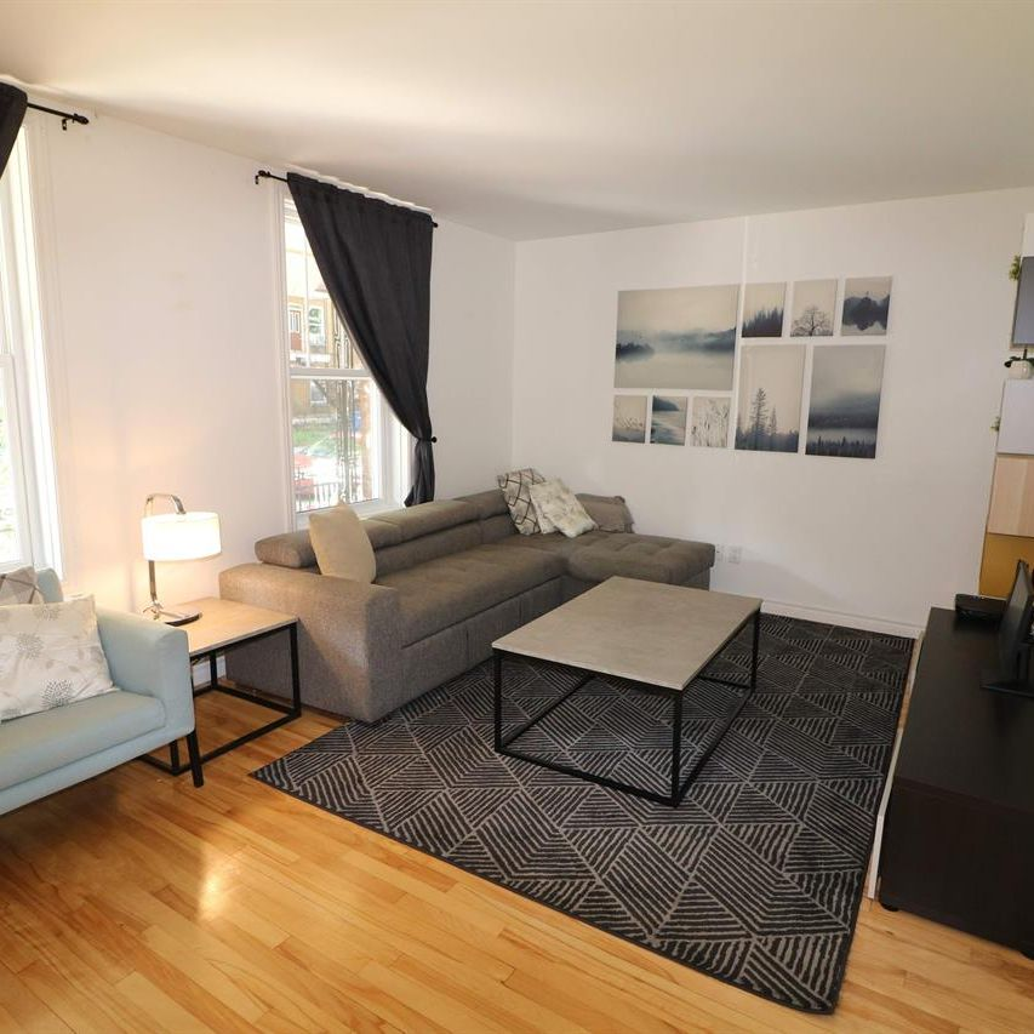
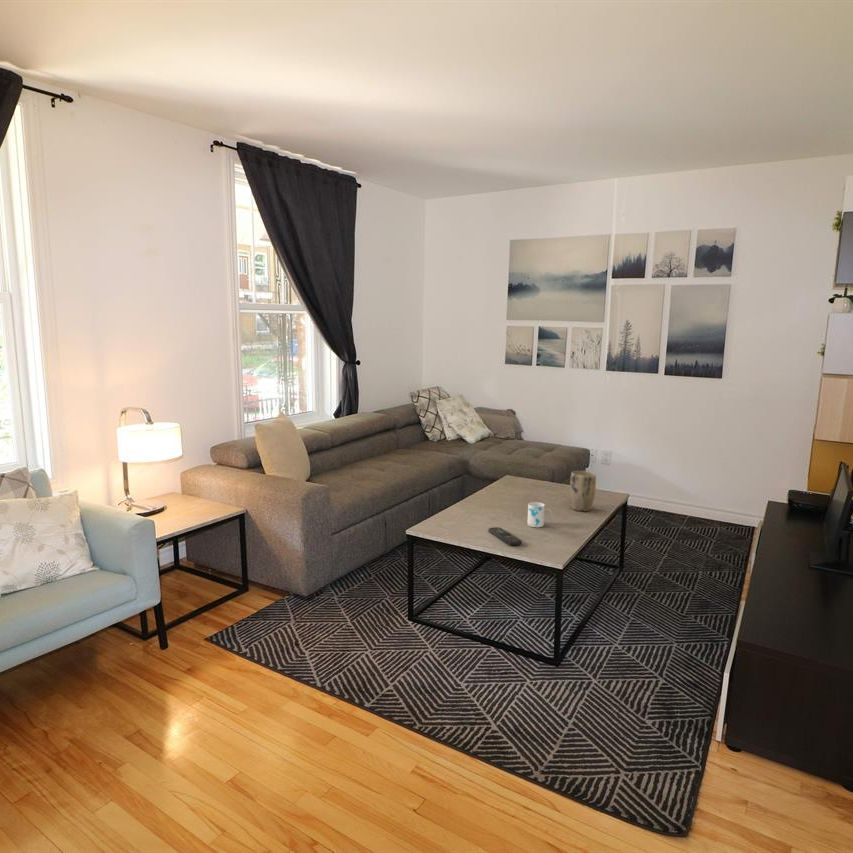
+ mug [527,501,553,528]
+ plant pot [569,470,597,512]
+ remote control [487,526,523,546]
